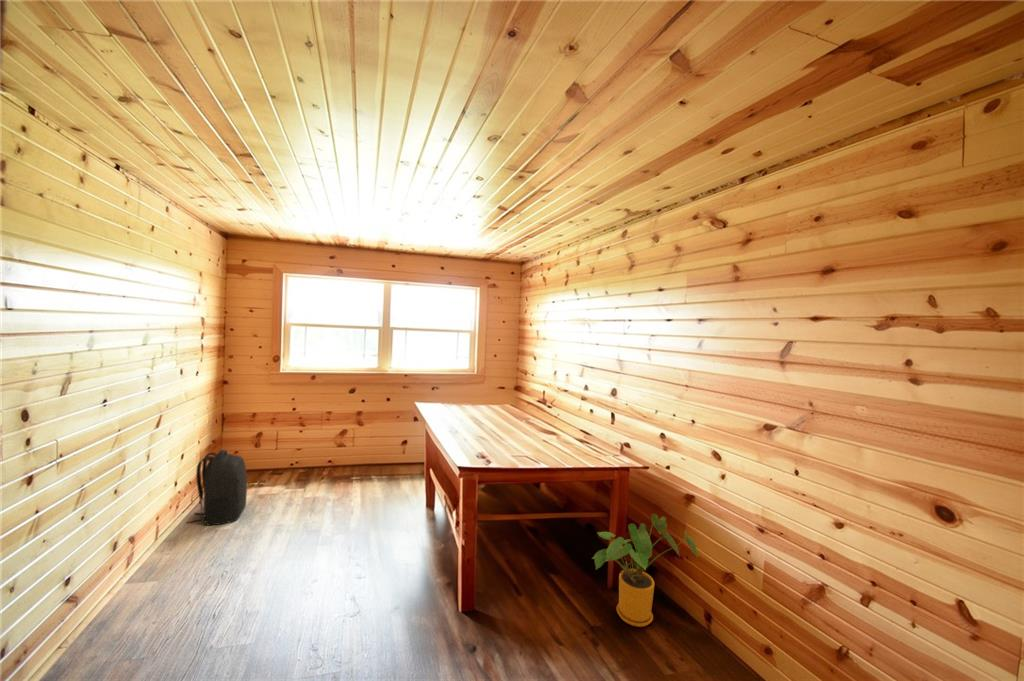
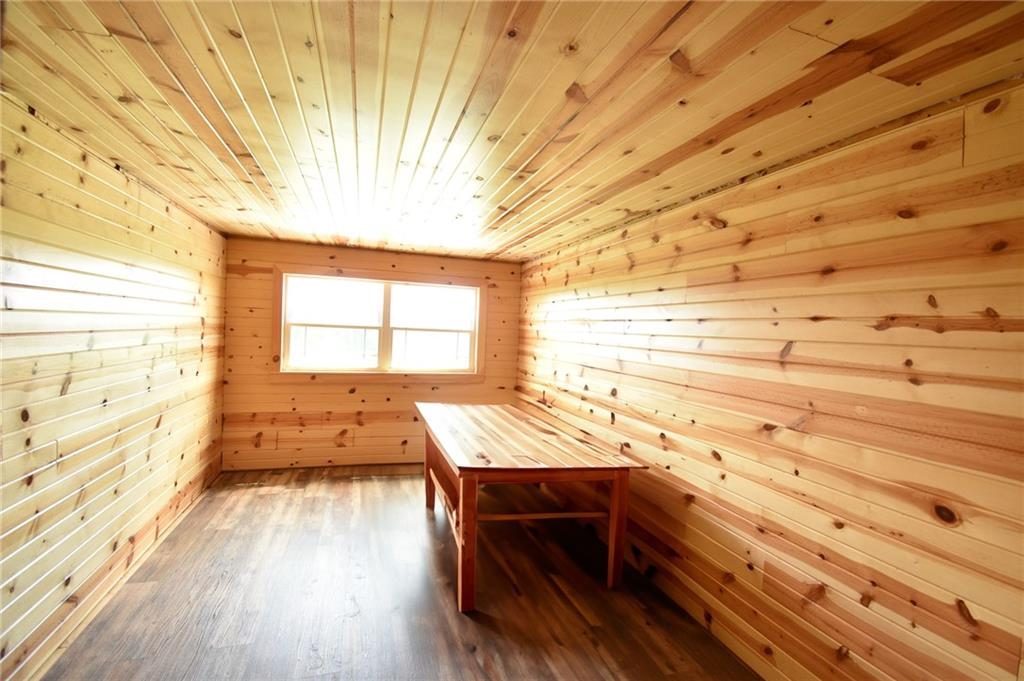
- backpack [186,449,248,527]
- house plant [591,513,699,628]
